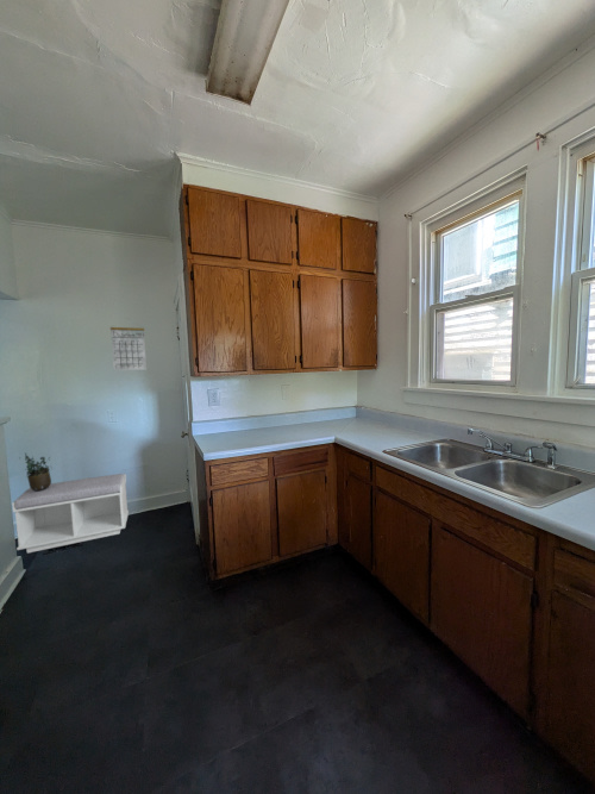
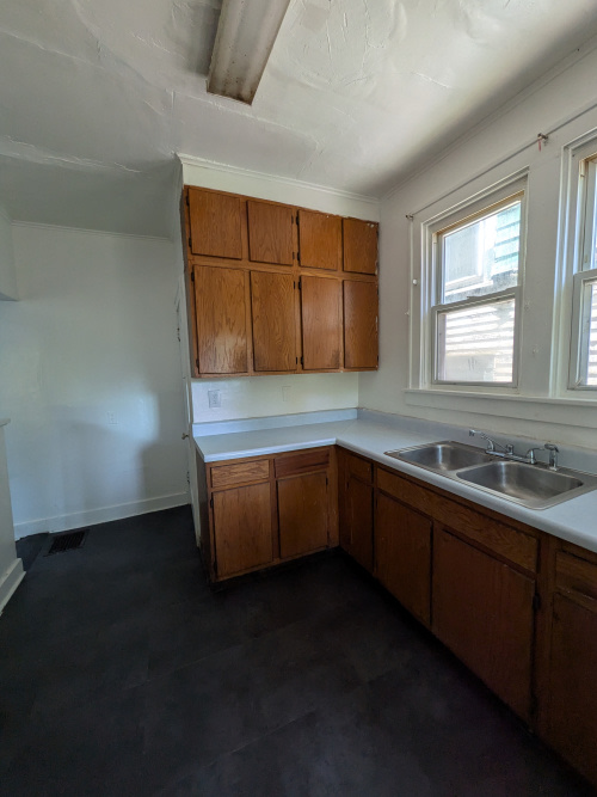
- bench [11,473,130,554]
- calendar [109,317,148,371]
- potted plant [18,452,54,492]
